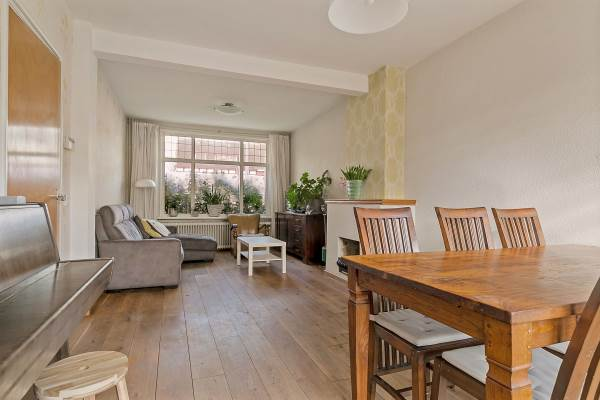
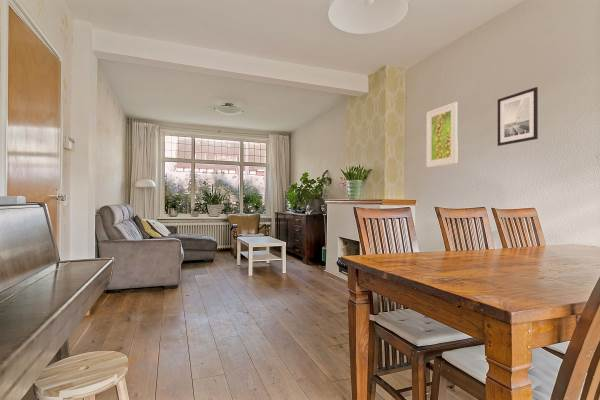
+ wall art [497,86,539,147]
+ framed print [426,101,459,168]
